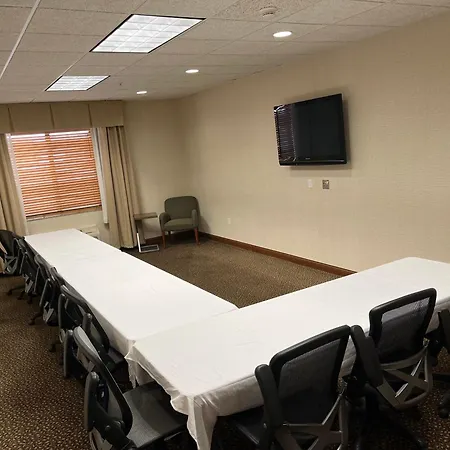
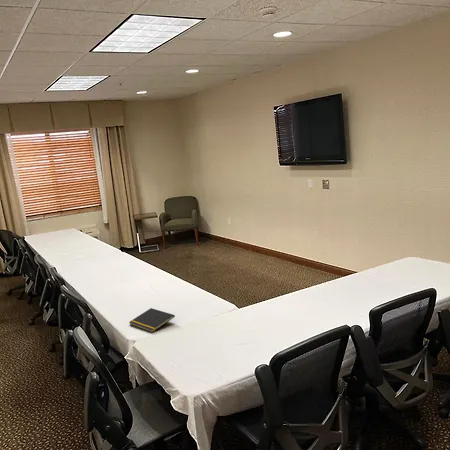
+ notepad [128,307,176,333]
